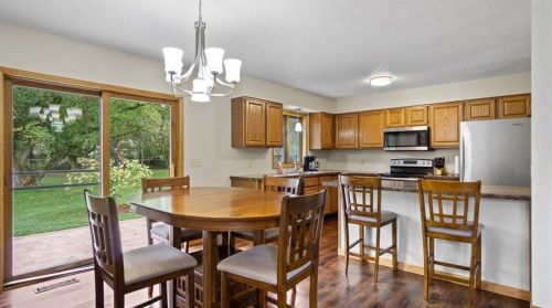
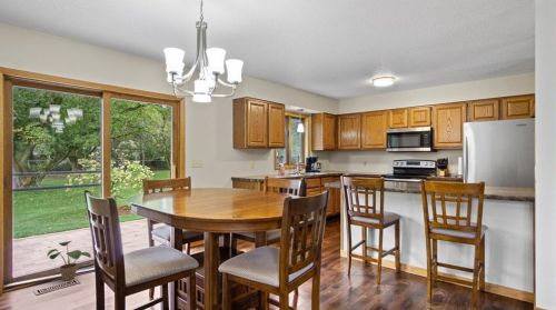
+ potted plant [46,240,92,282]
